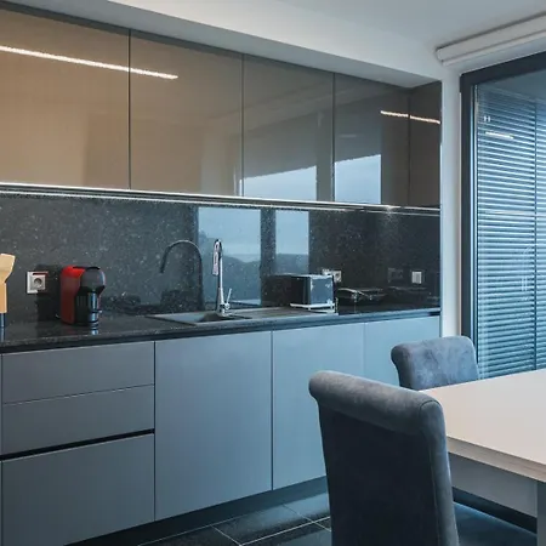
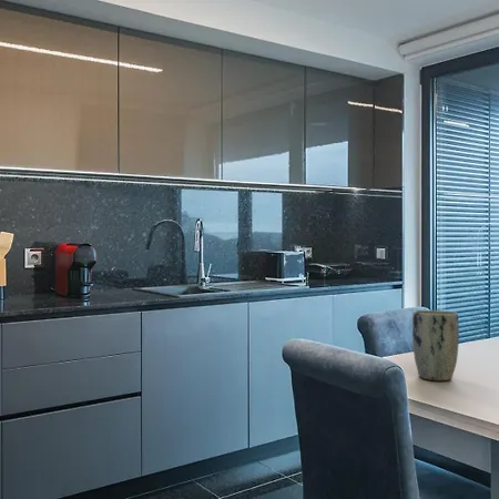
+ plant pot [411,309,460,381]
